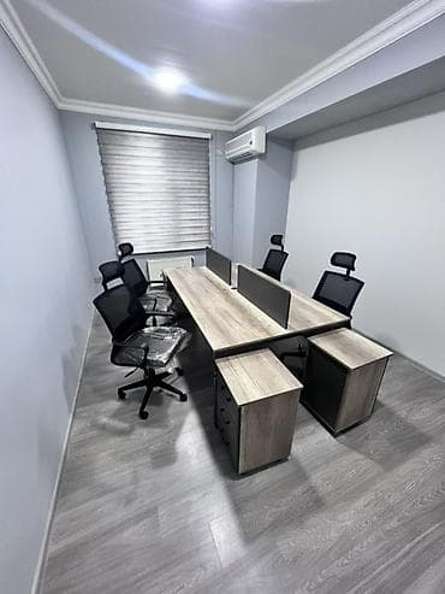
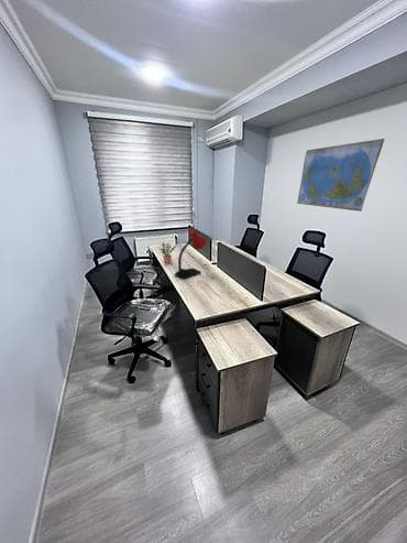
+ desk lamp [174,228,208,280]
+ world map [296,138,386,213]
+ potted plant [158,241,178,264]
